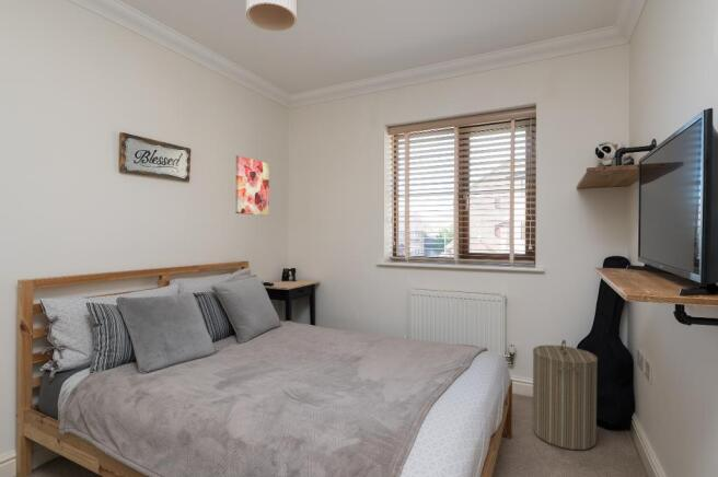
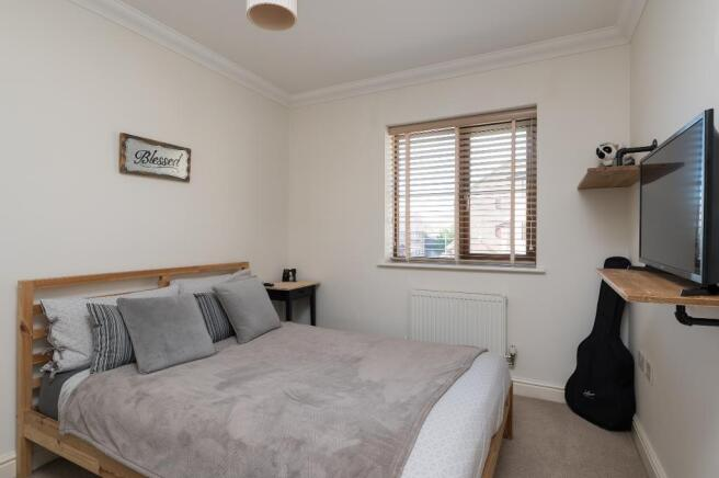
- laundry hamper [532,339,599,451]
- wall art [234,154,270,217]
